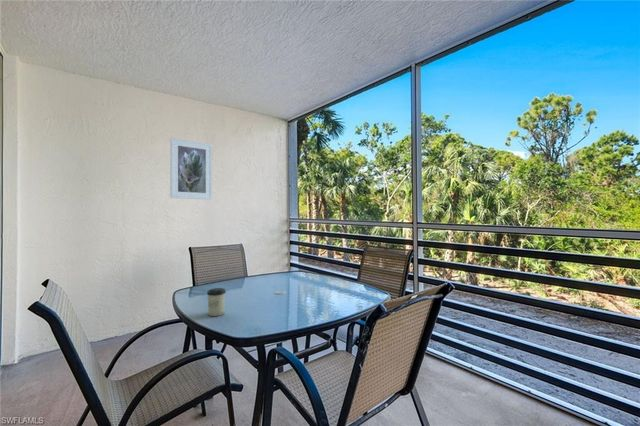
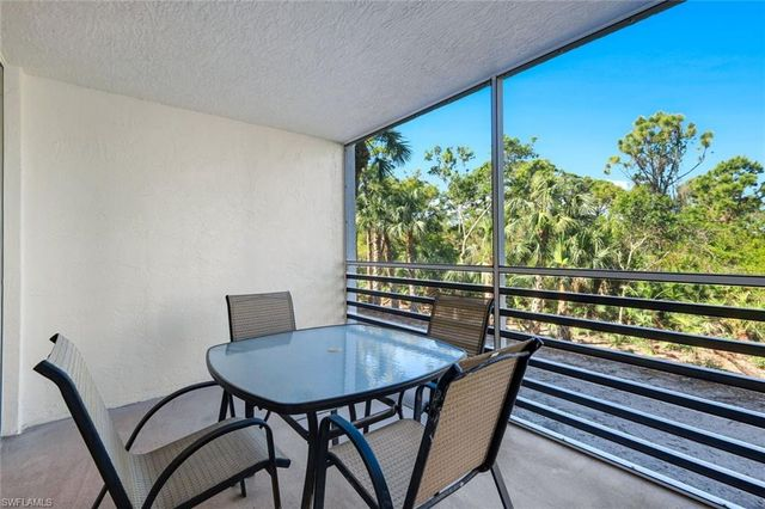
- cup [206,287,227,317]
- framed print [170,137,213,200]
